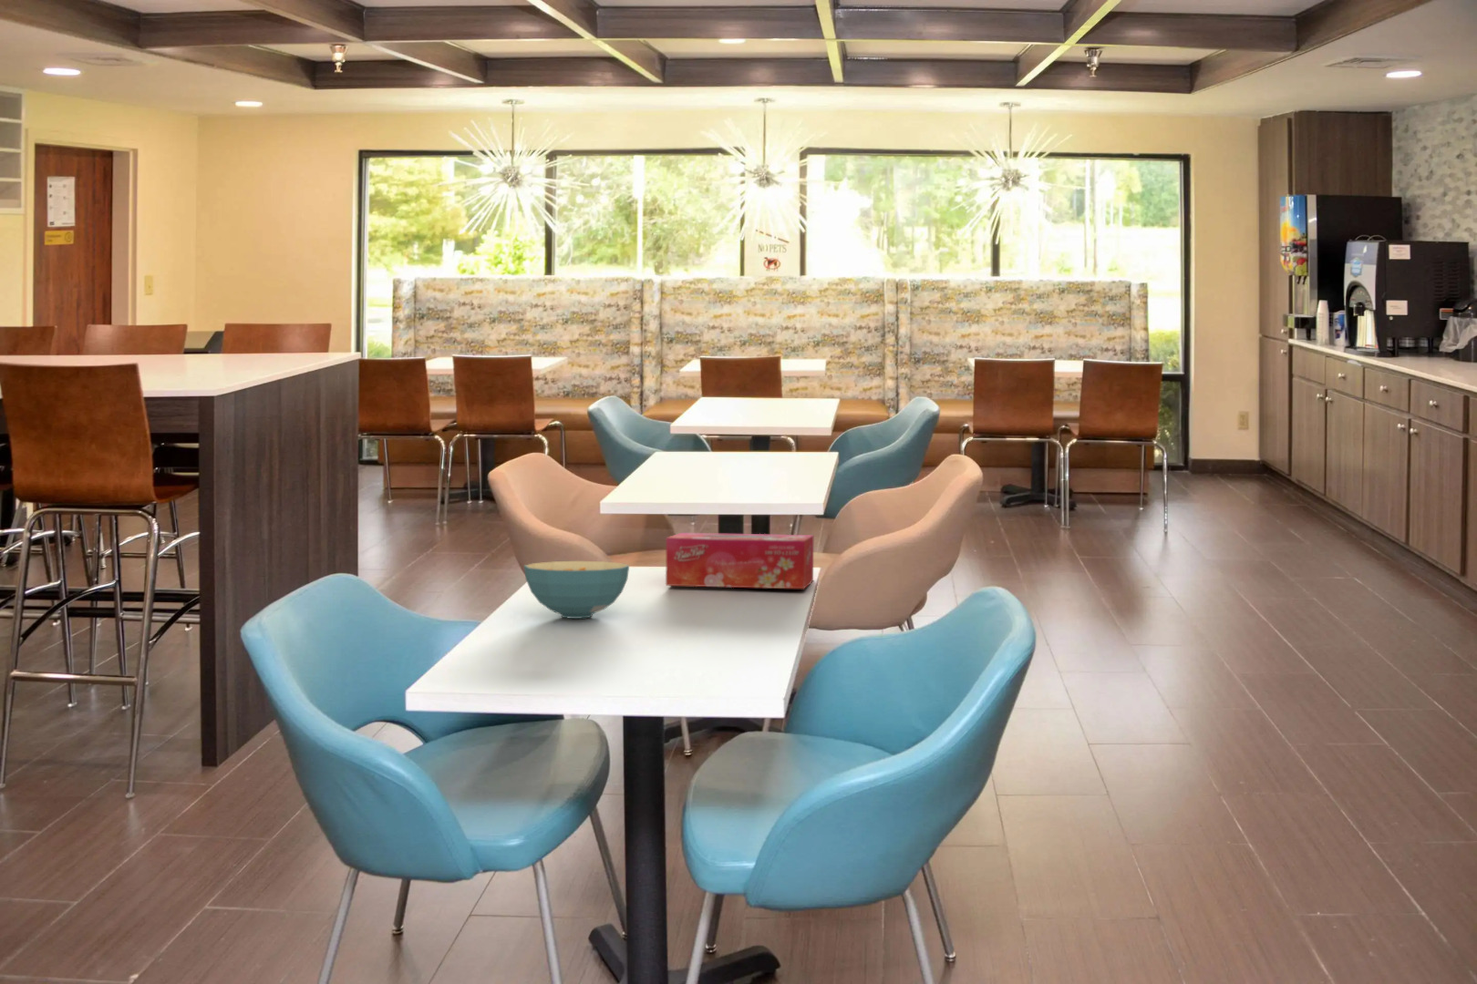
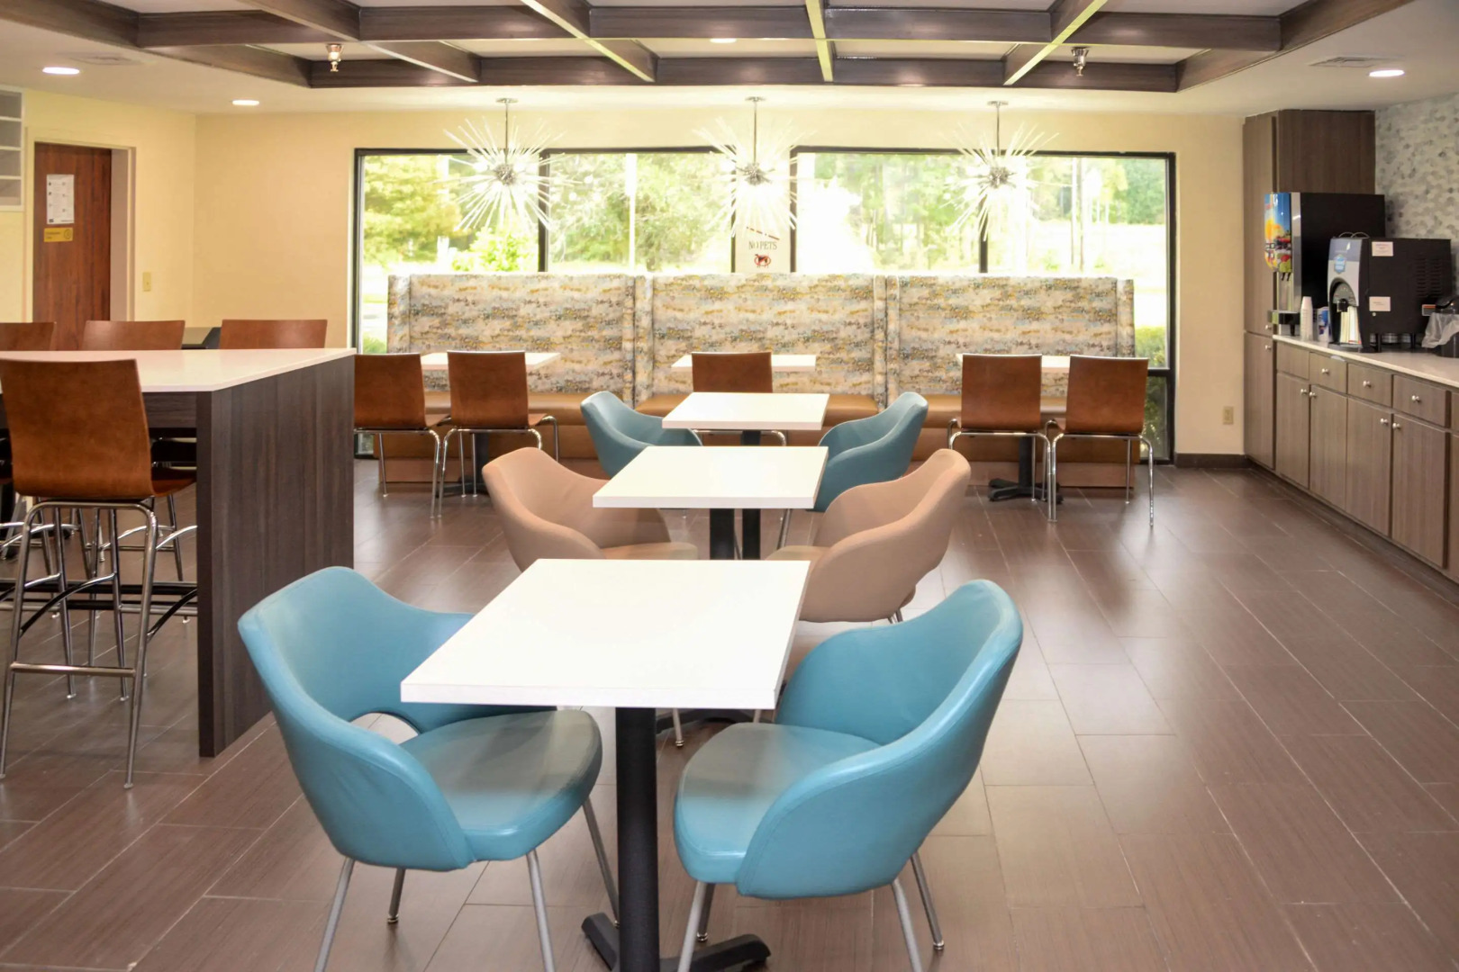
- cereal bowl [523,560,630,619]
- tissue box [665,533,814,590]
